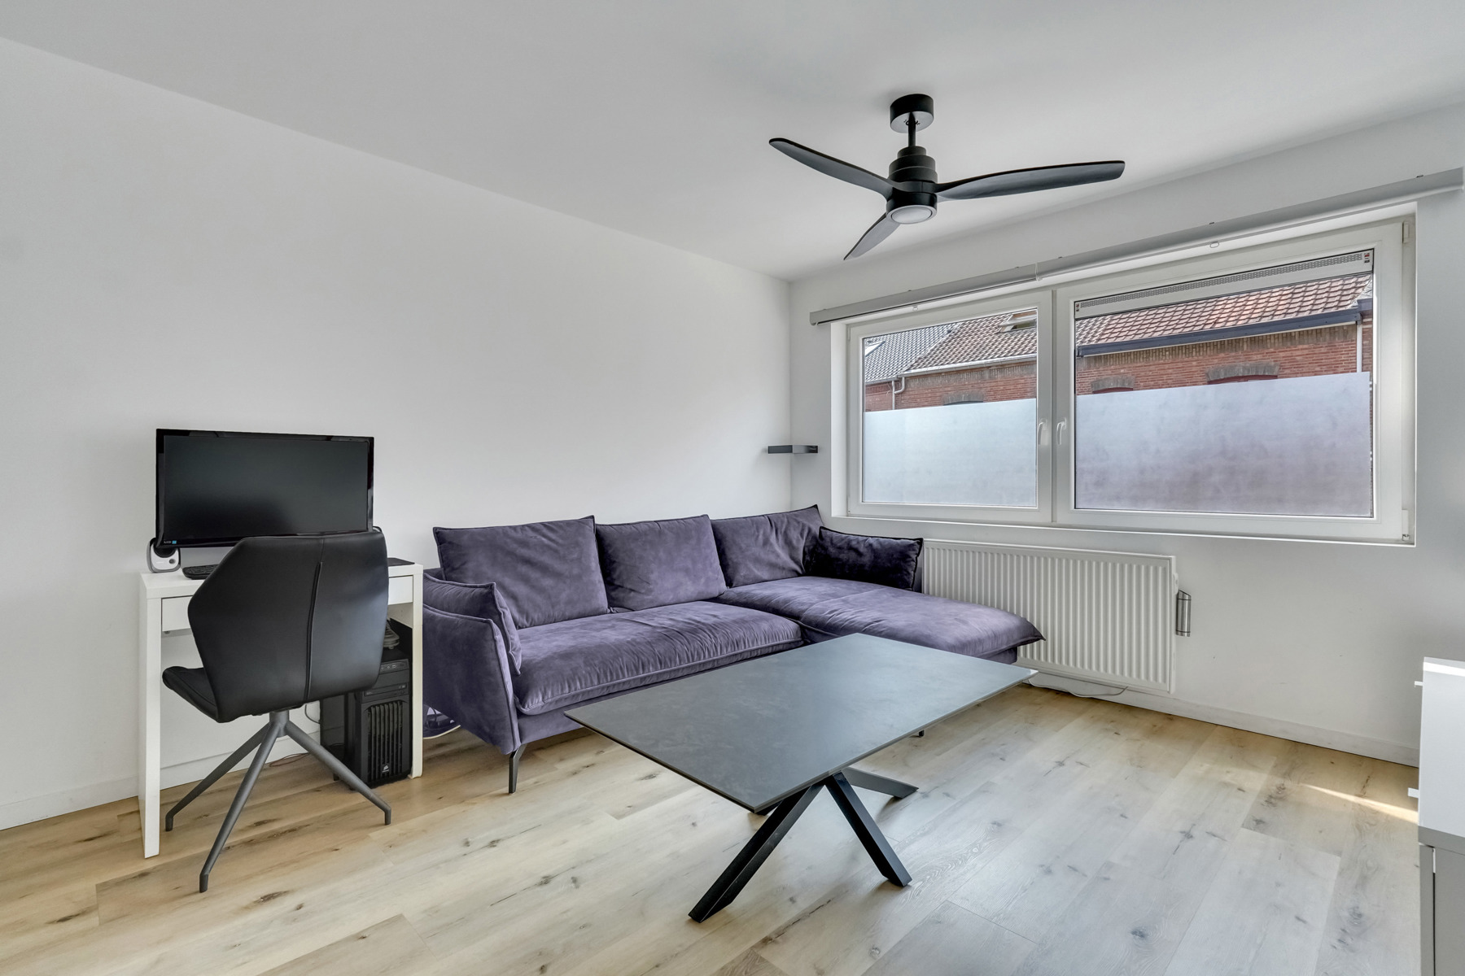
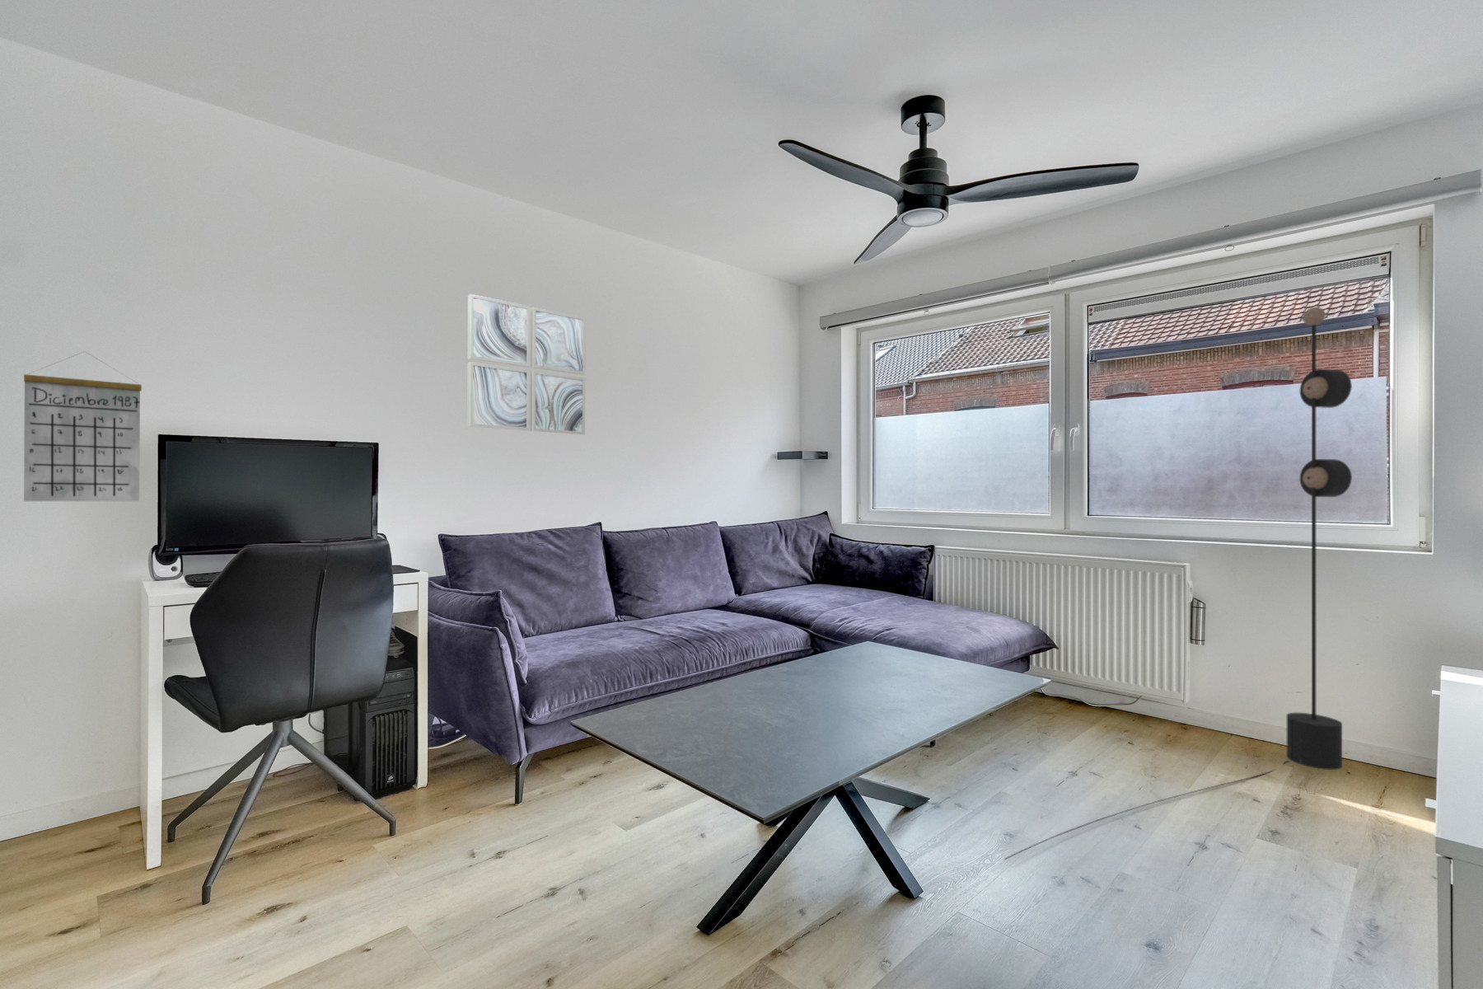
+ floor lamp [1003,307,1353,861]
+ calendar [23,350,142,502]
+ wall art [467,294,587,436]
